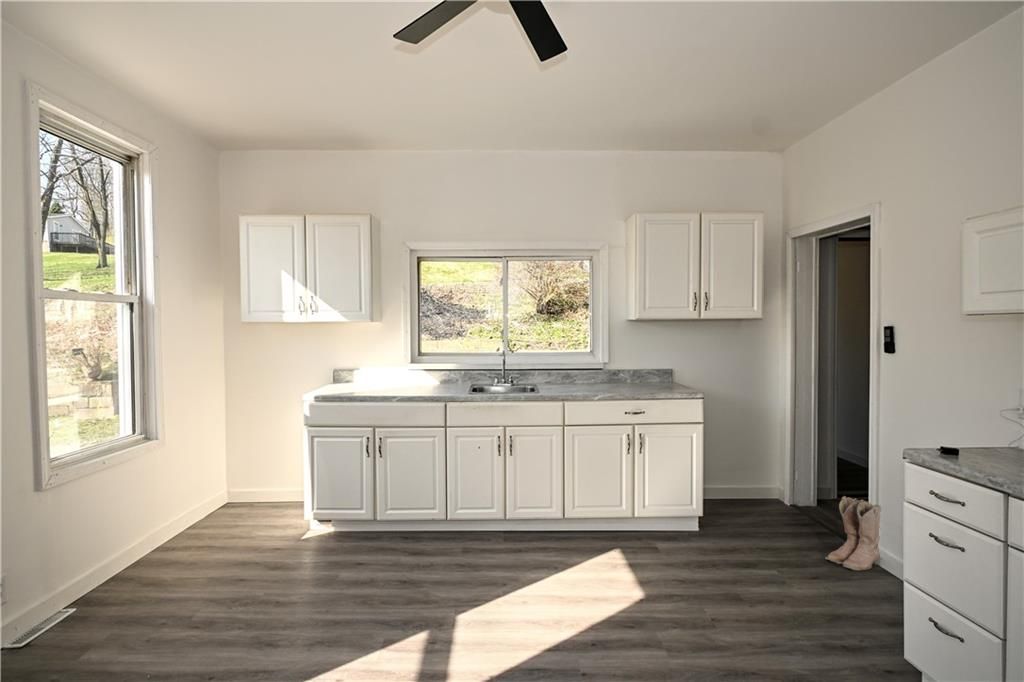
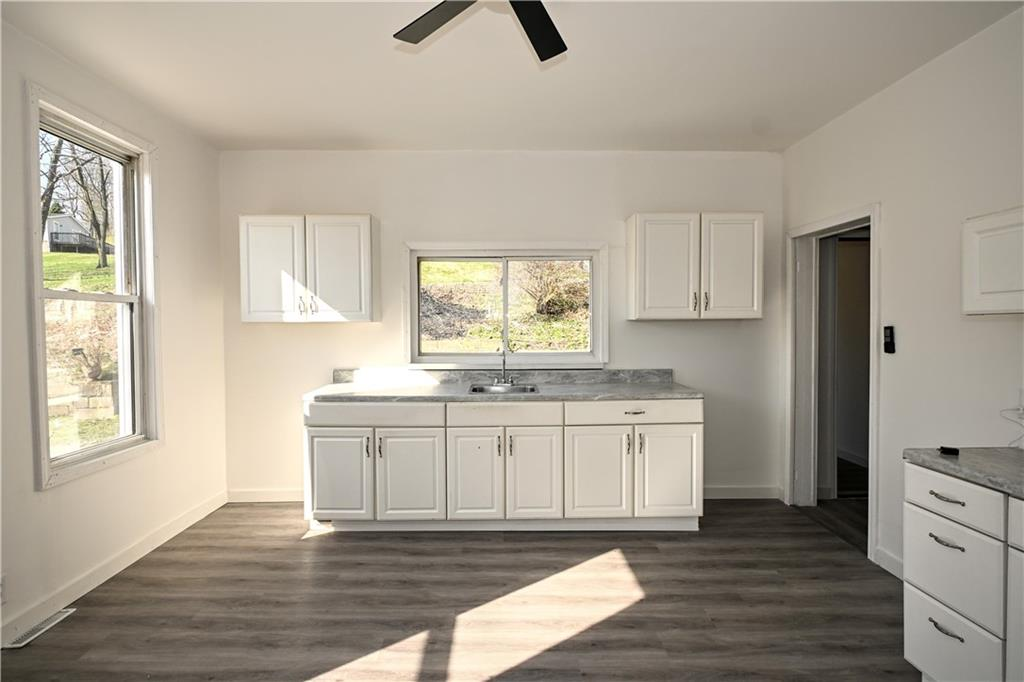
- boots [824,495,882,571]
